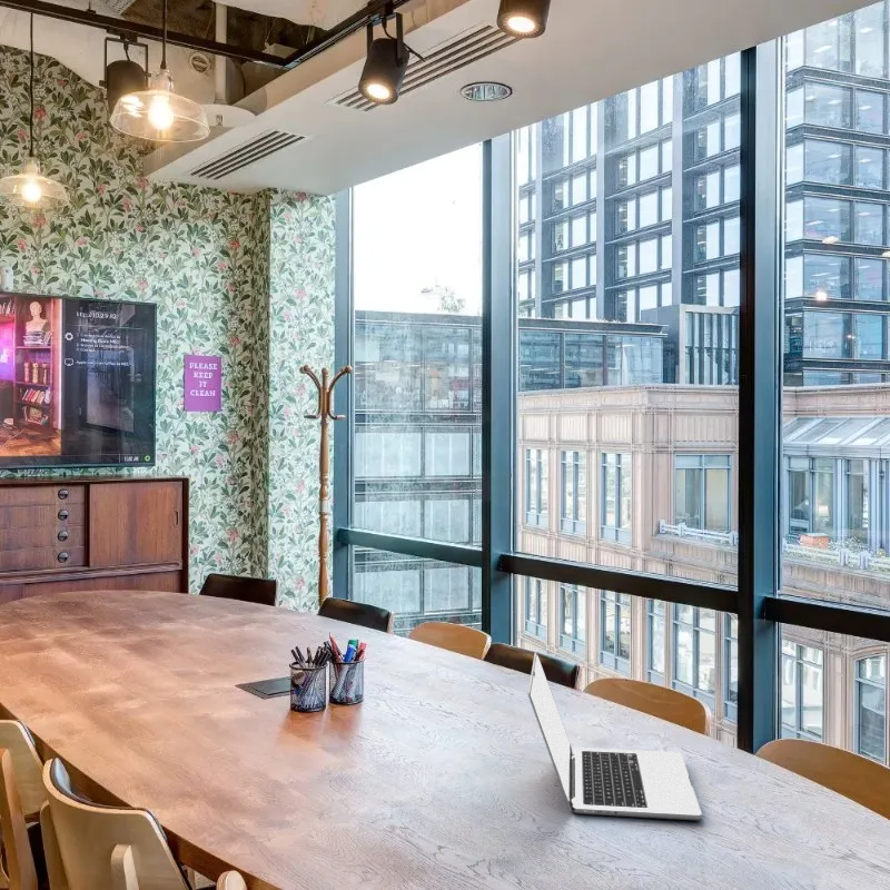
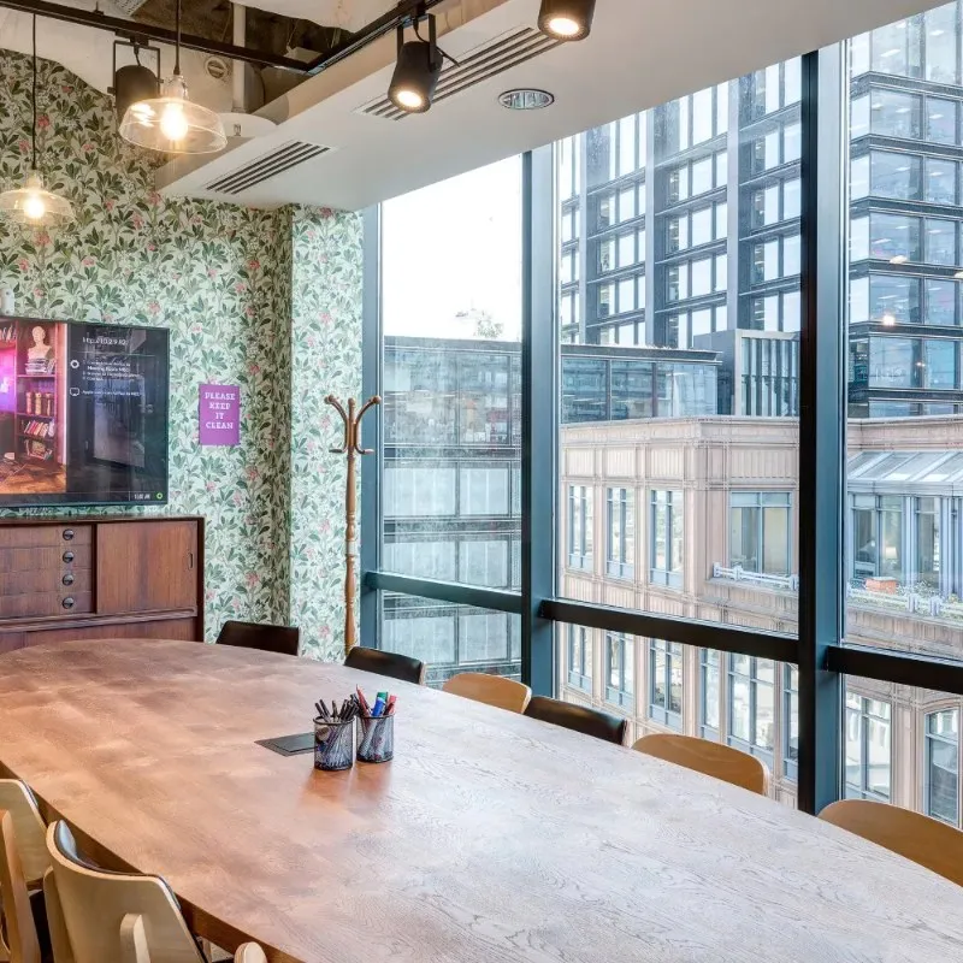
- laptop [527,652,703,821]
